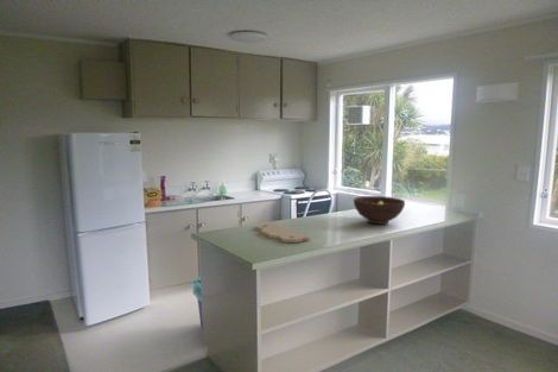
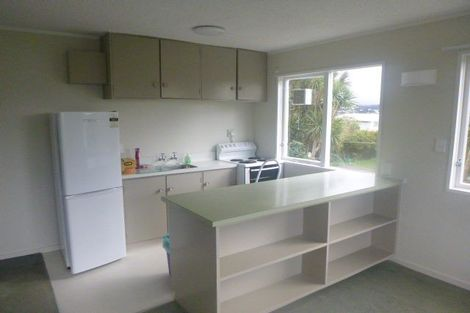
- fruit bowl [353,195,406,226]
- cutting board [255,221,311,244]
